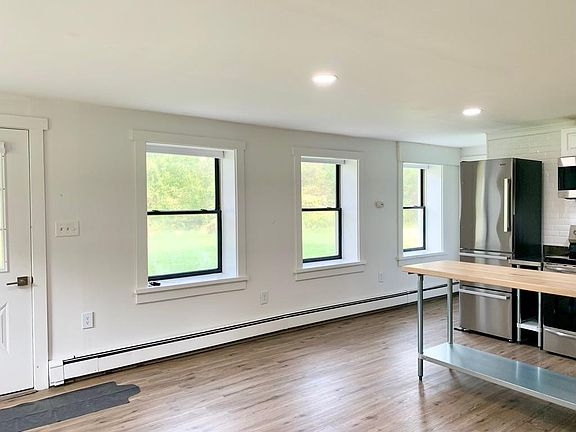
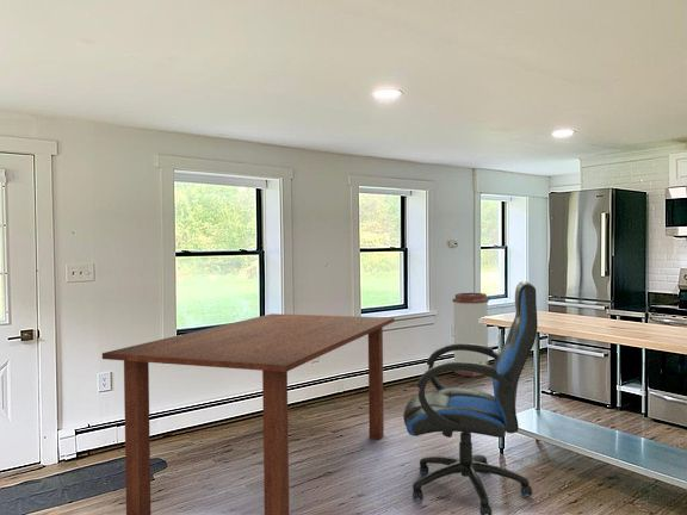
+ dining table [101,312,396,515]
+ chair [402,280,539,515]
+ trash can [451,292,490,378]
